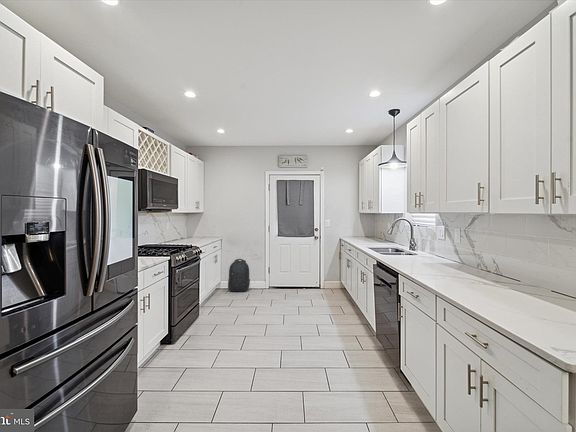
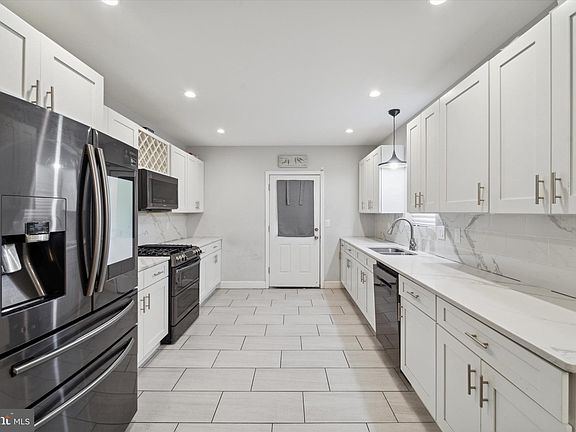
- backpack [227,258,251,292]
